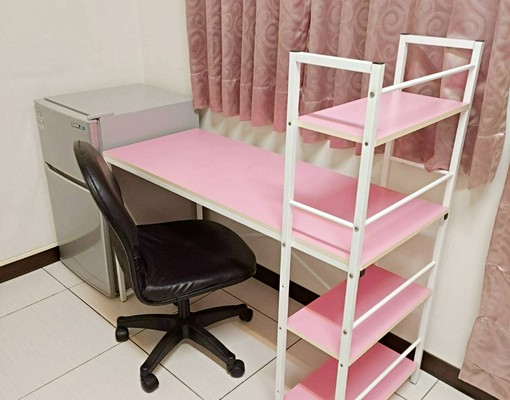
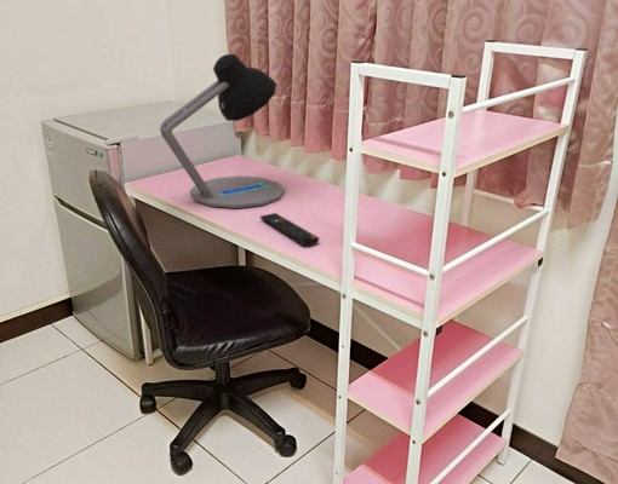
+ remote control [259,212,320,247]
+ desk lamp [159,53,286,209]
